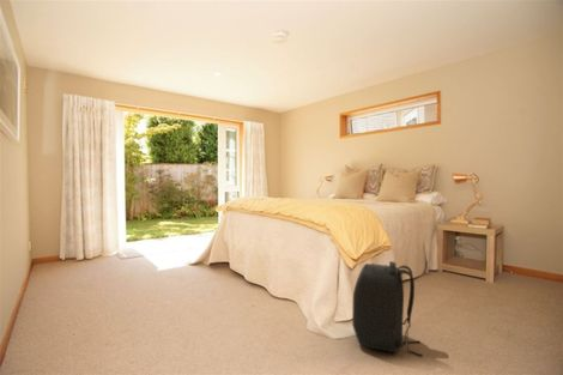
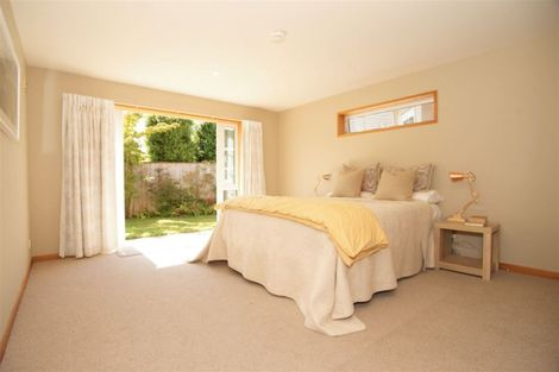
- backpack [351,260,424,357]
